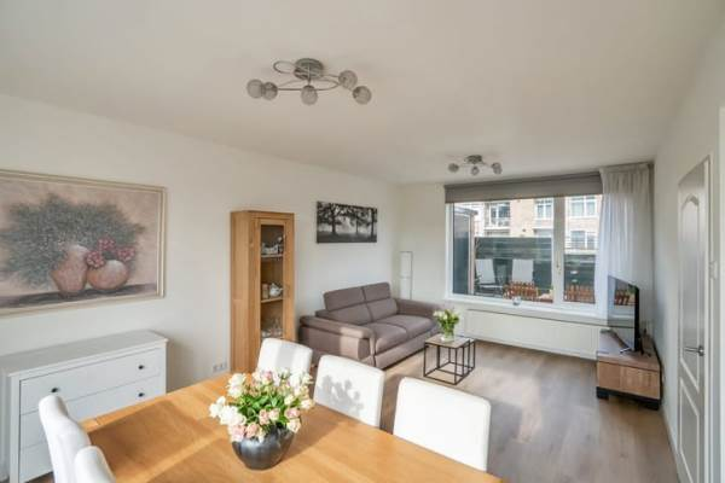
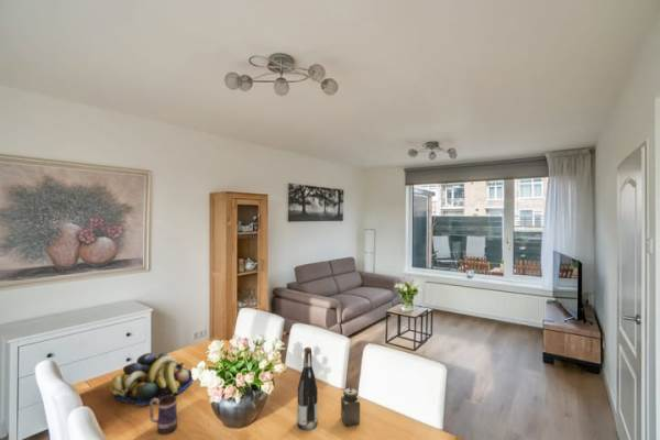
+ mug [148,395,178,436]
+ salt shaker [340,387,361,428]
+ fruit bowl [109,352,194,407]
+ wine bottle [296,346,319,431]
